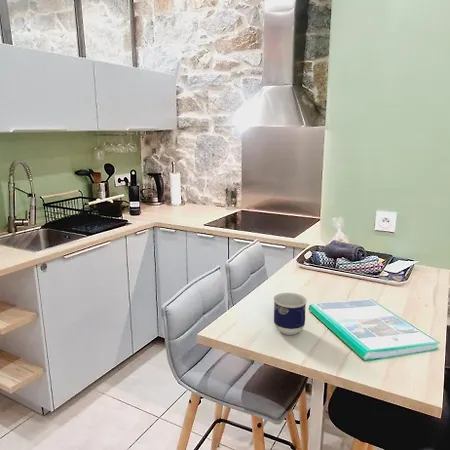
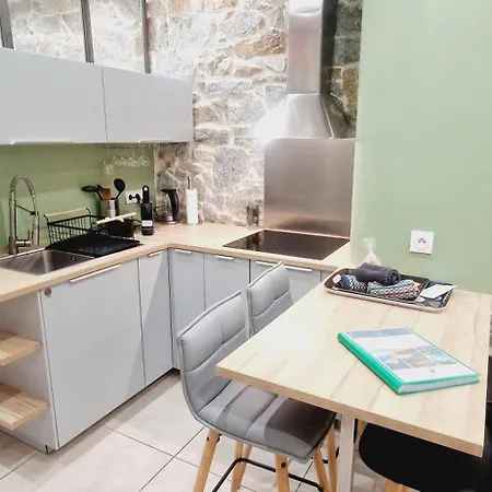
- cup [273,292,308,336]
